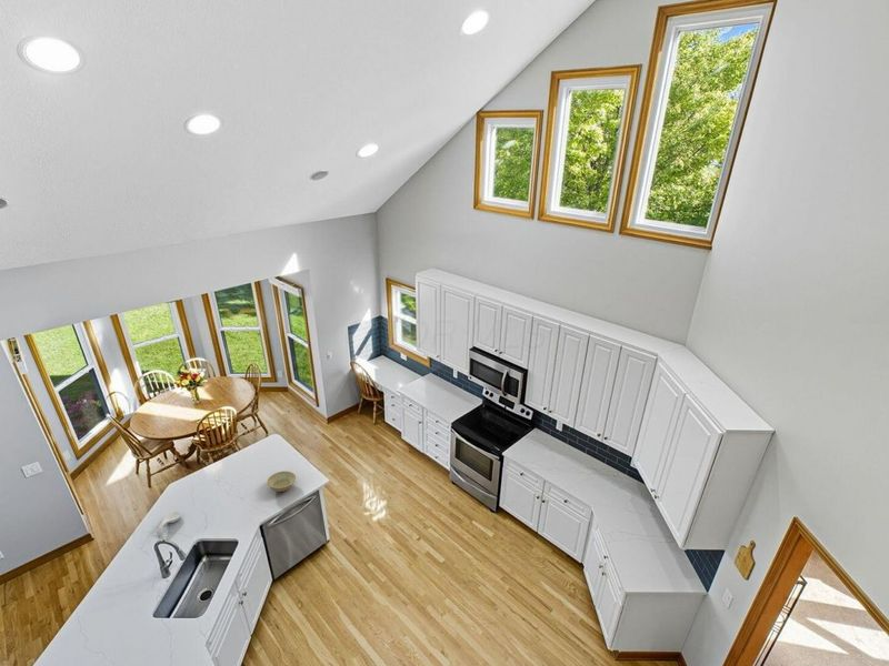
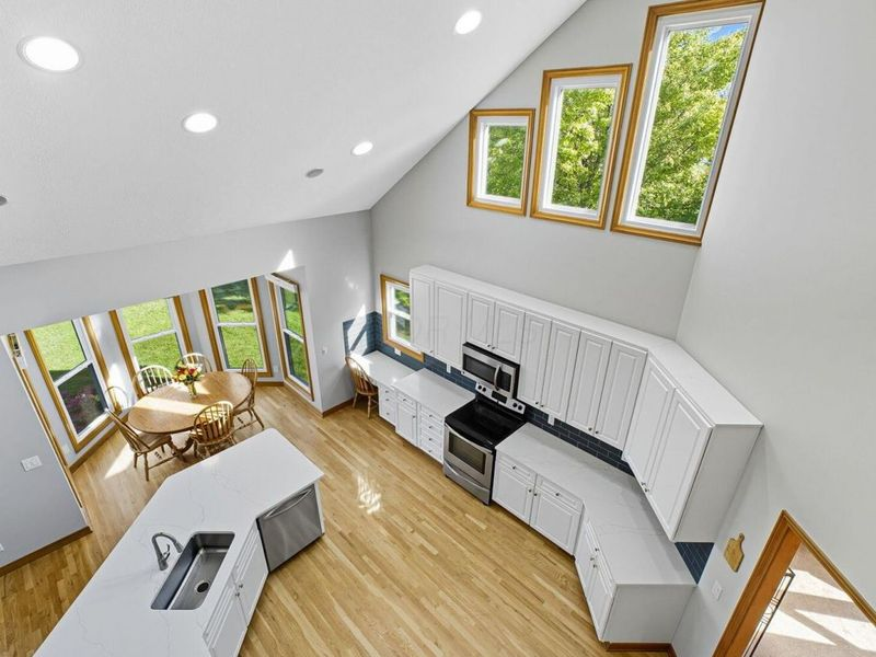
- dish [266,471,297,493]
- spoon rest [156,511,182,536]
